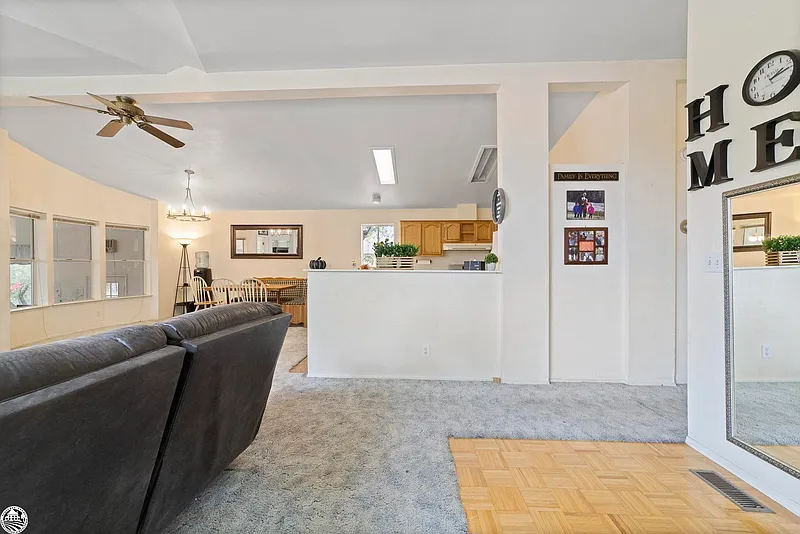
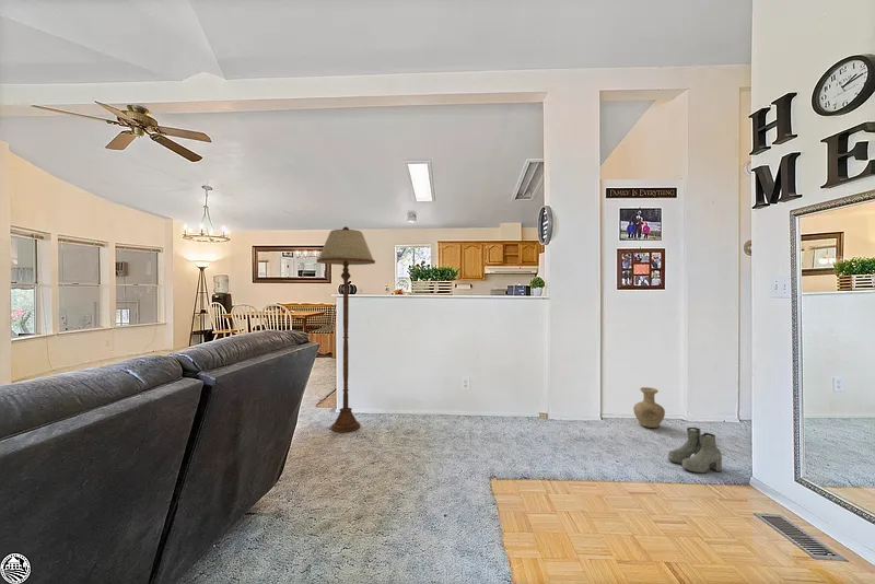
+ vase [632,386,666,429]
+ boots [667,427,723,475]
+ floor lamp [316,225,376,433]
